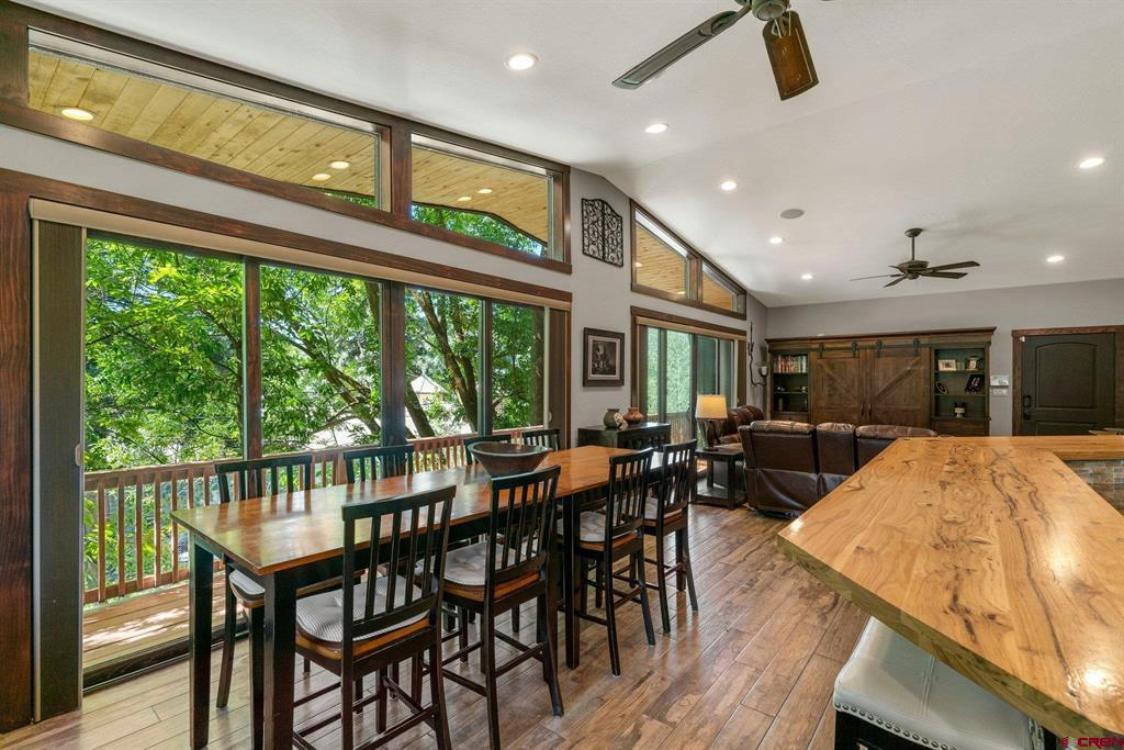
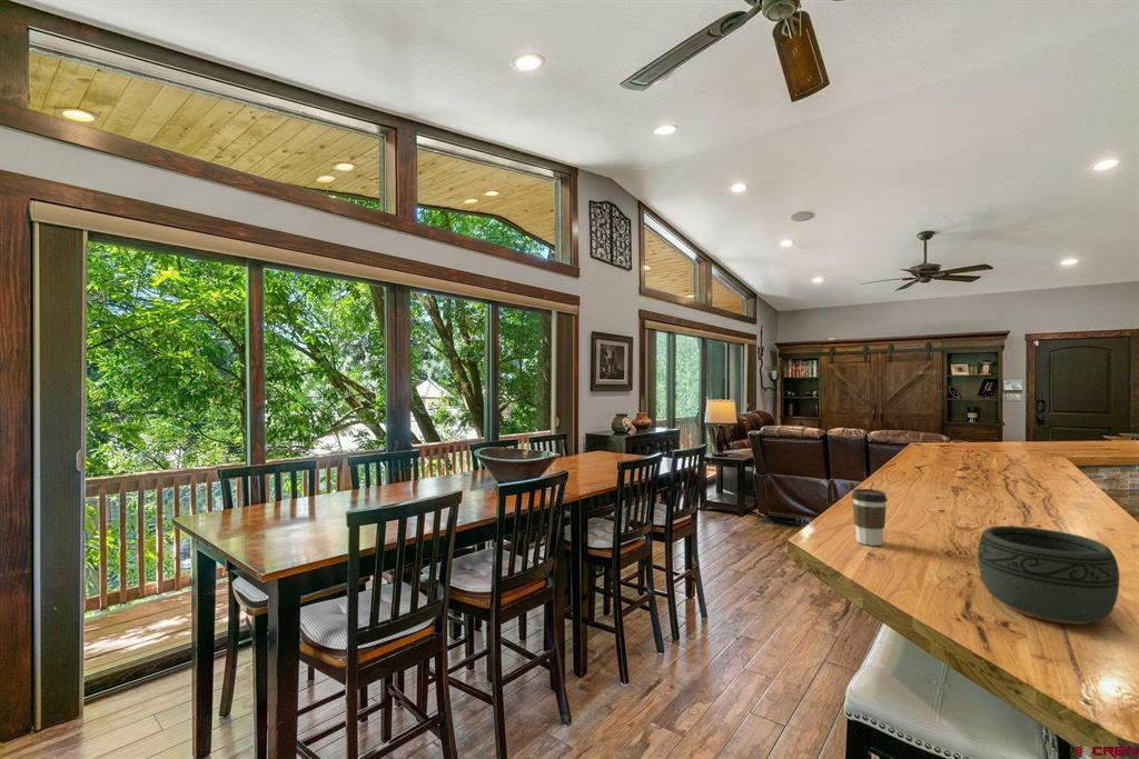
+ coffee cup [851,488,889,547]
+ bowl [977,525,1121,626]
